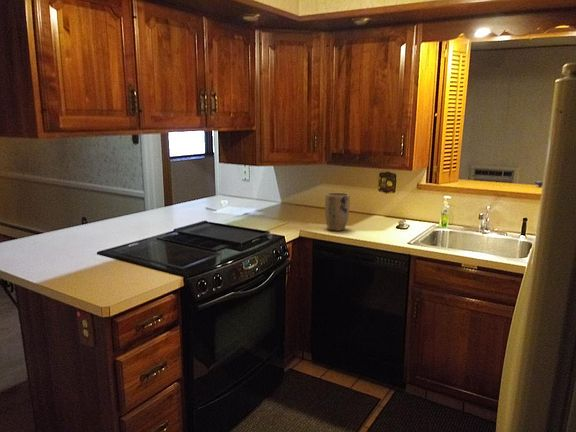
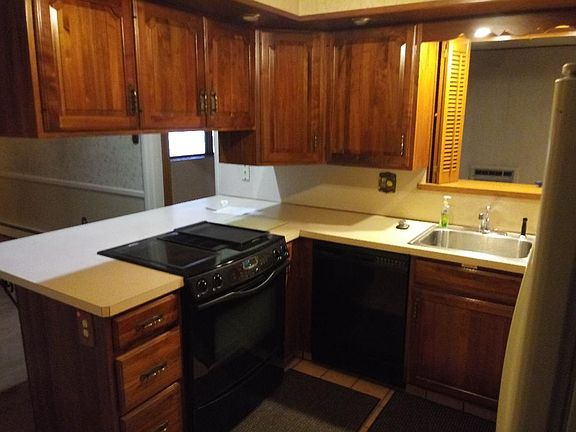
- plant pot [324,192,351,232]
